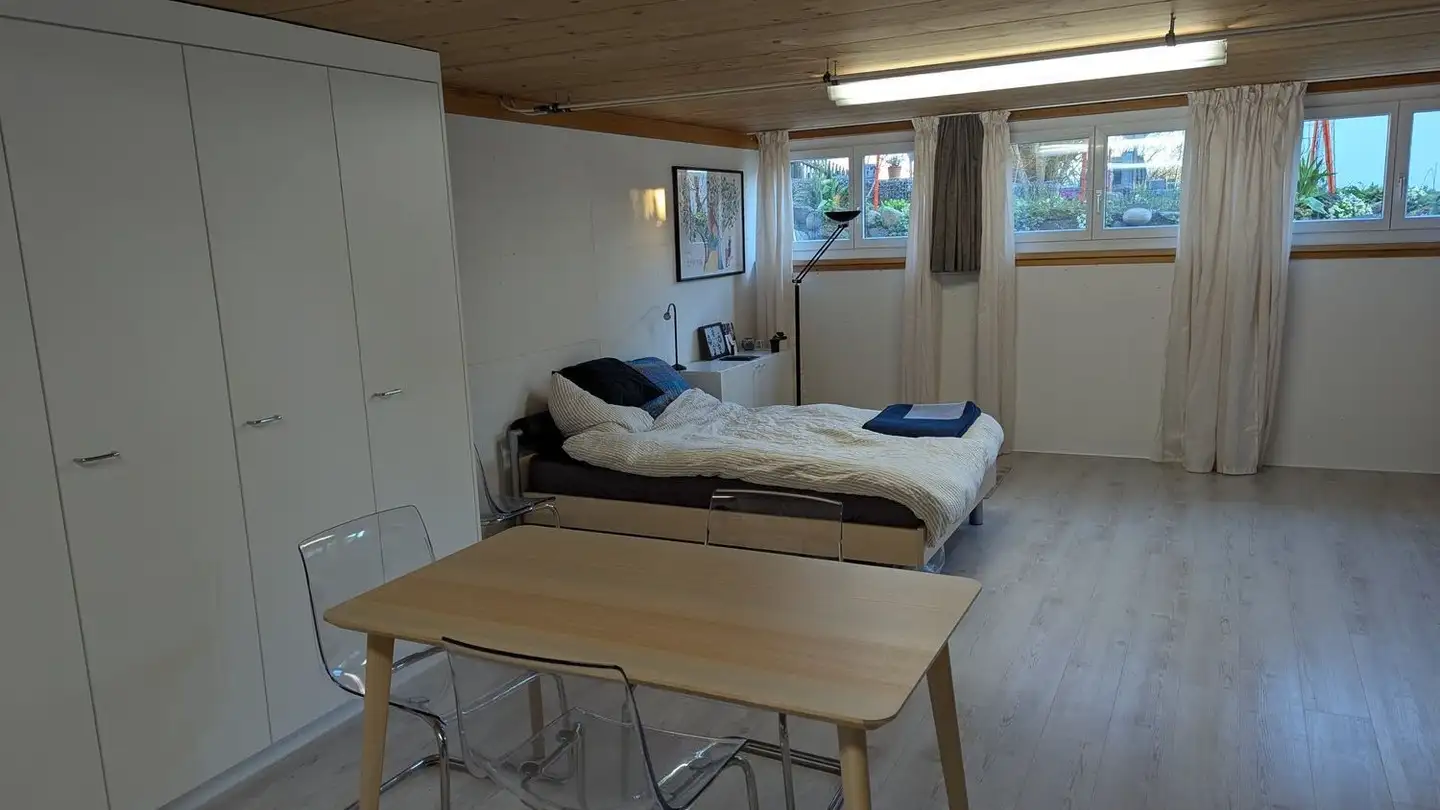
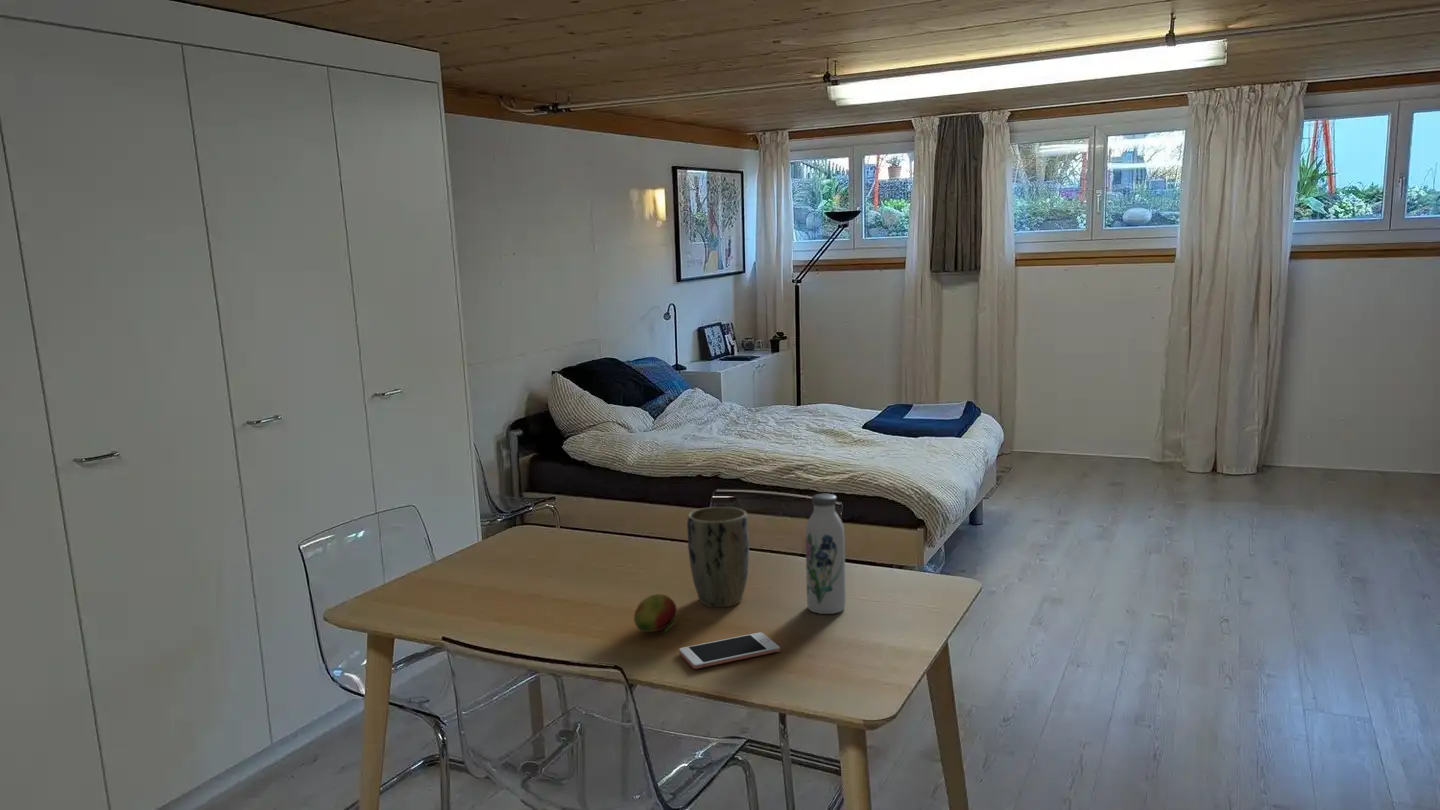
+ cell phone [678,631,781,670]
+ plant pot [686,506,750,608]
+ fruit [633,593,678,634]
+ water bottle [805,493,847,615]
